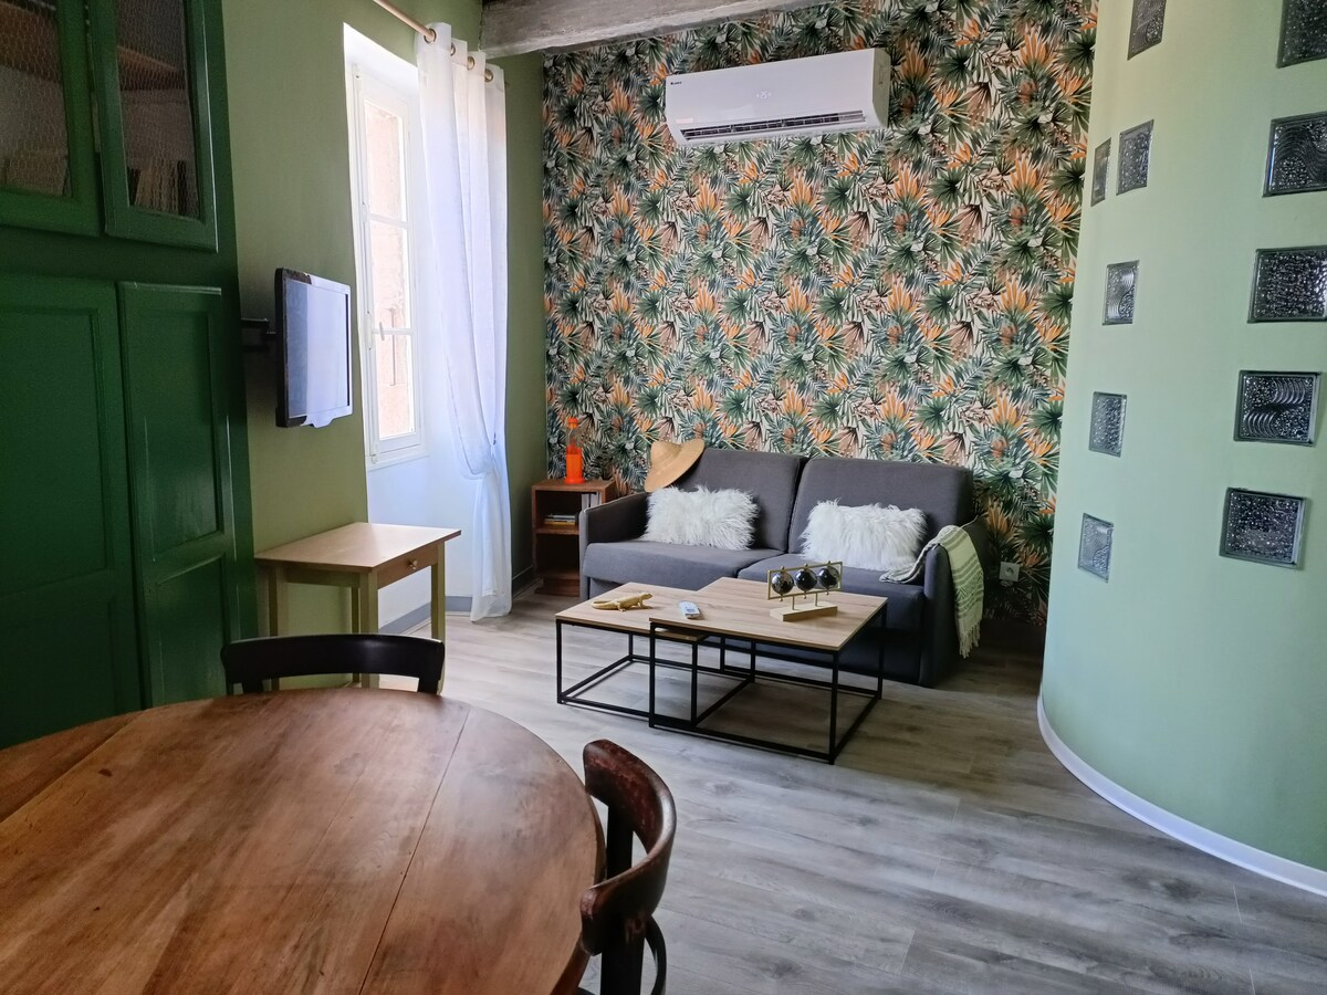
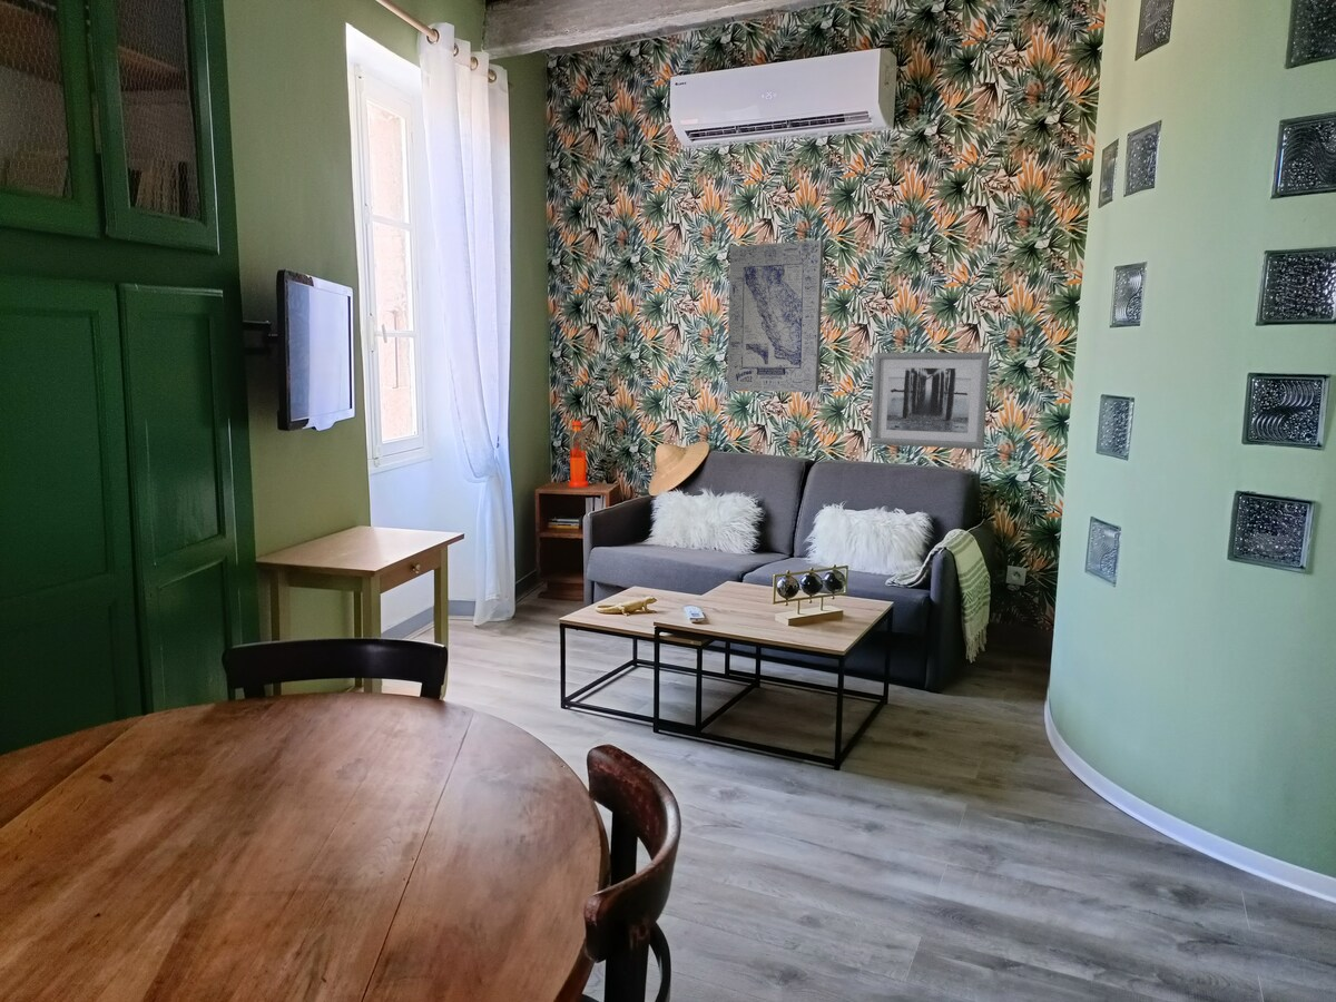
+ wall art [726,239,825,393]
+ wall art [870,352,991,451]
